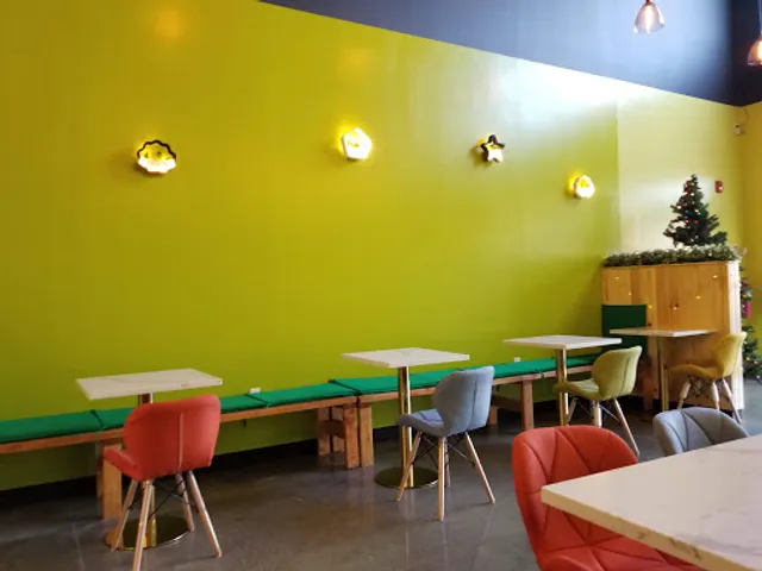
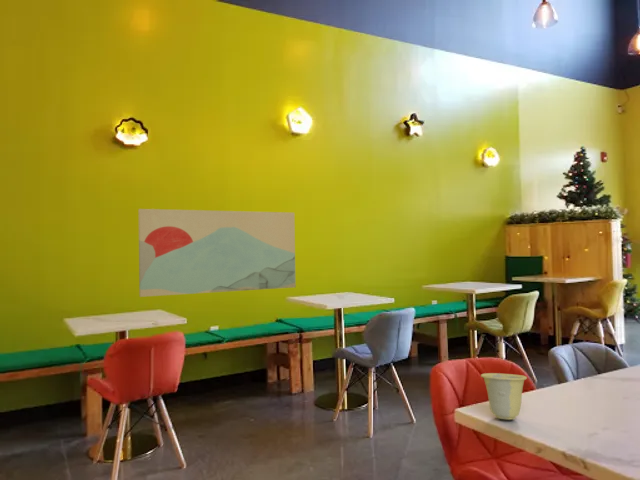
+ cup [480,372,528,420]
+ wall art [138,208,297,298]
